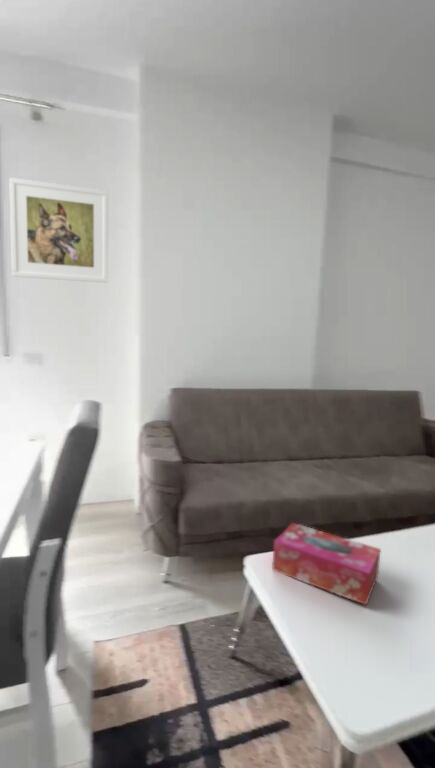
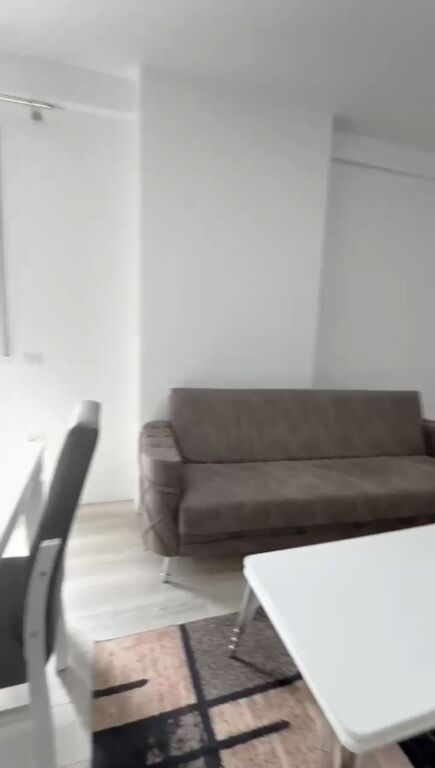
- tissue box [271,522,382,606]
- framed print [8,177,109,284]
